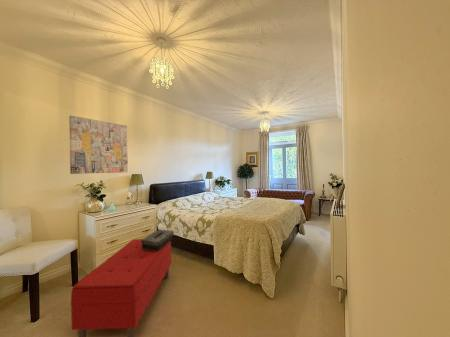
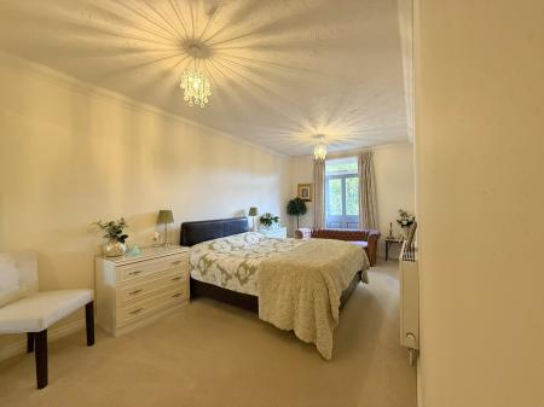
- bench [70,238,172,337]
- wall art [68,115,129,175]
- decorative box [141,228,175,251]
